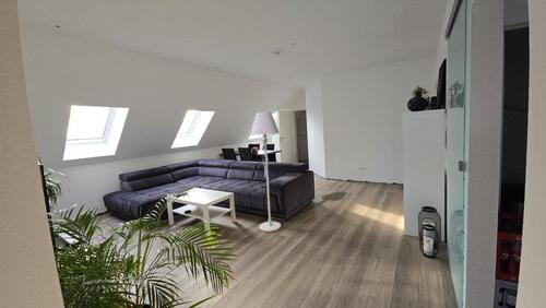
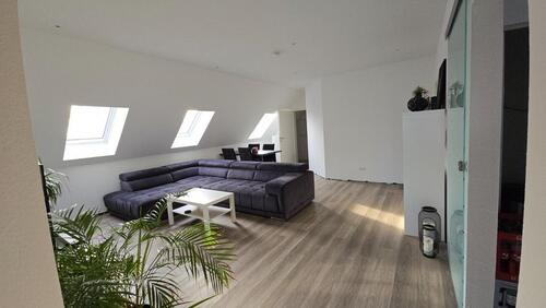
- floor lamp [249,111,282,233]
